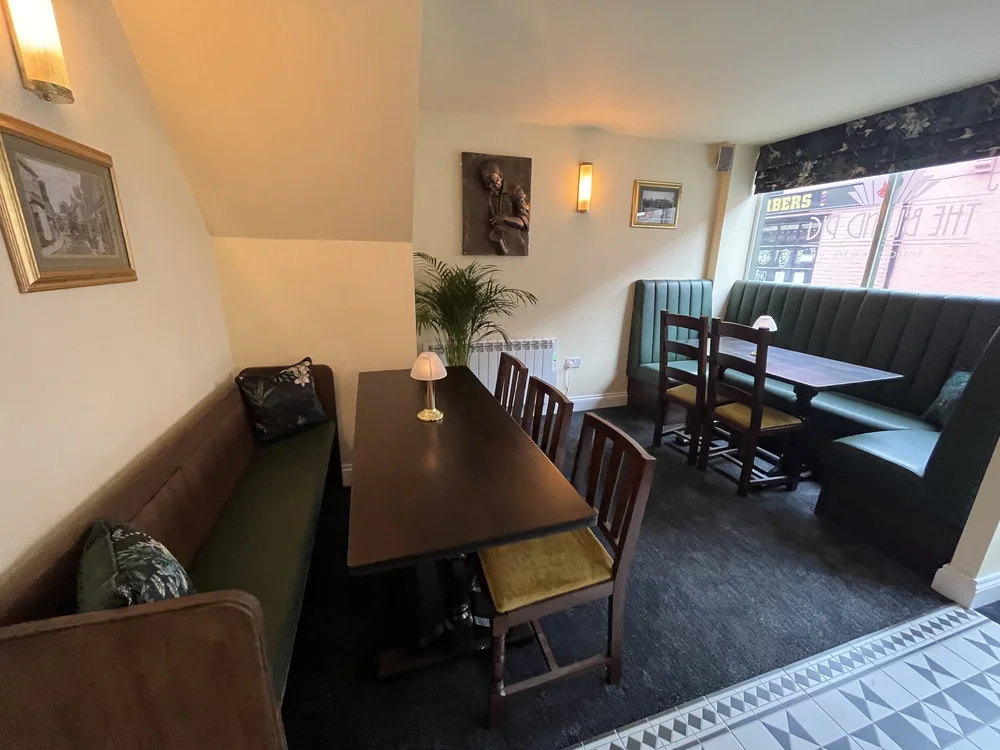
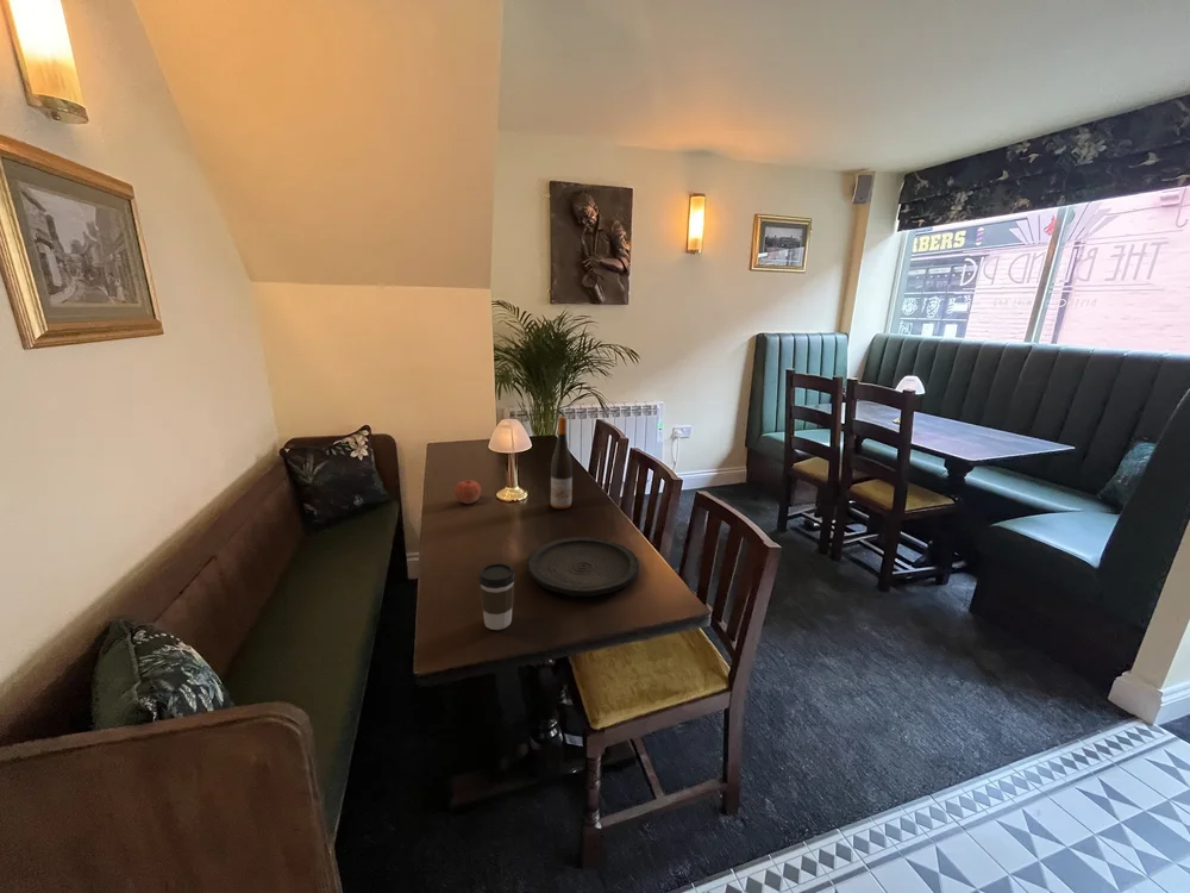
+ plate [527,536,640,598]
+ coffee cup [477,562,516,631]
+ apple [453,479,482,505]
+ wine bottle [550,416,574,510]
